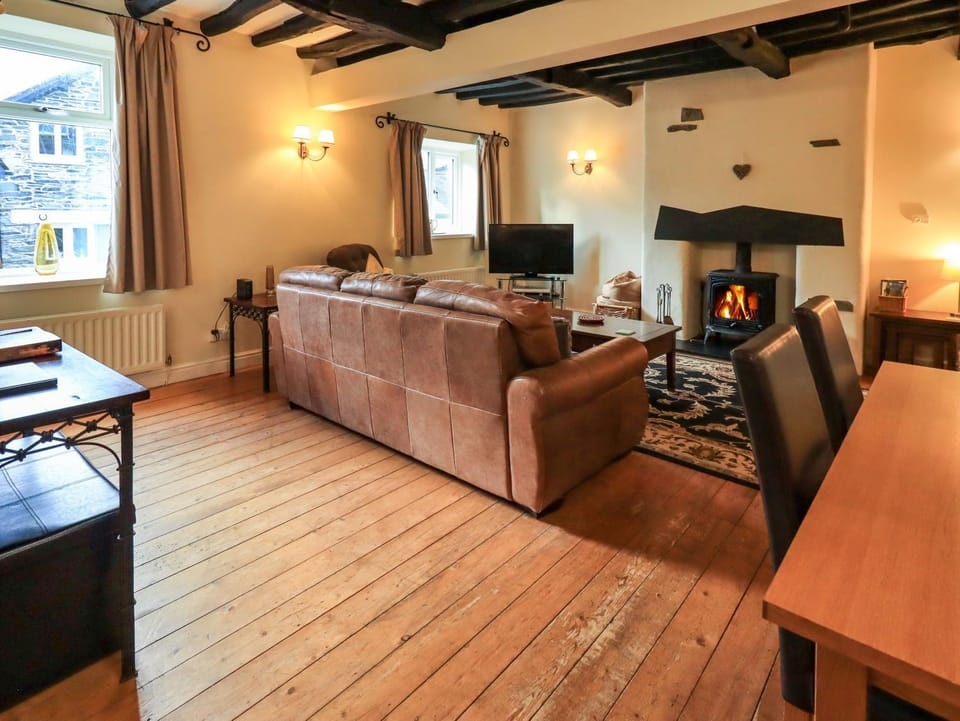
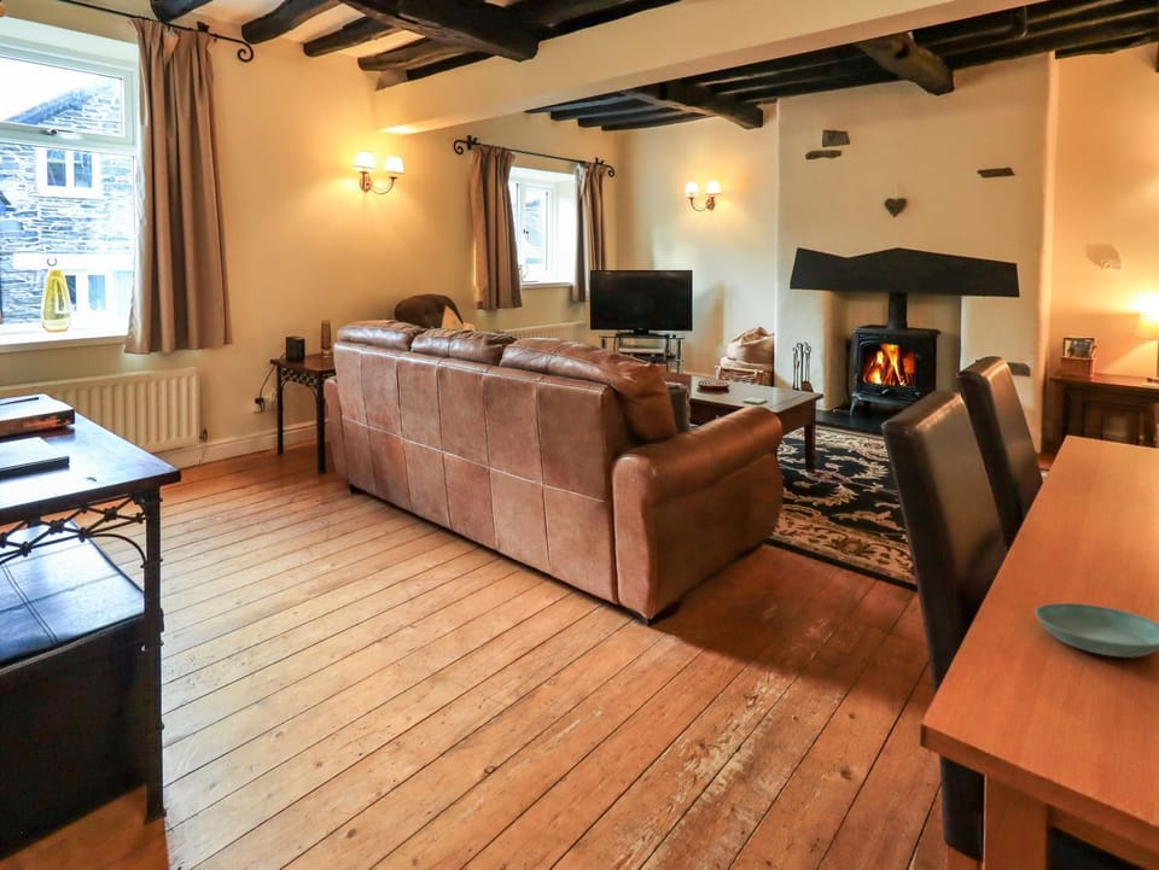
+ saucer [1033,602,1159,659]
